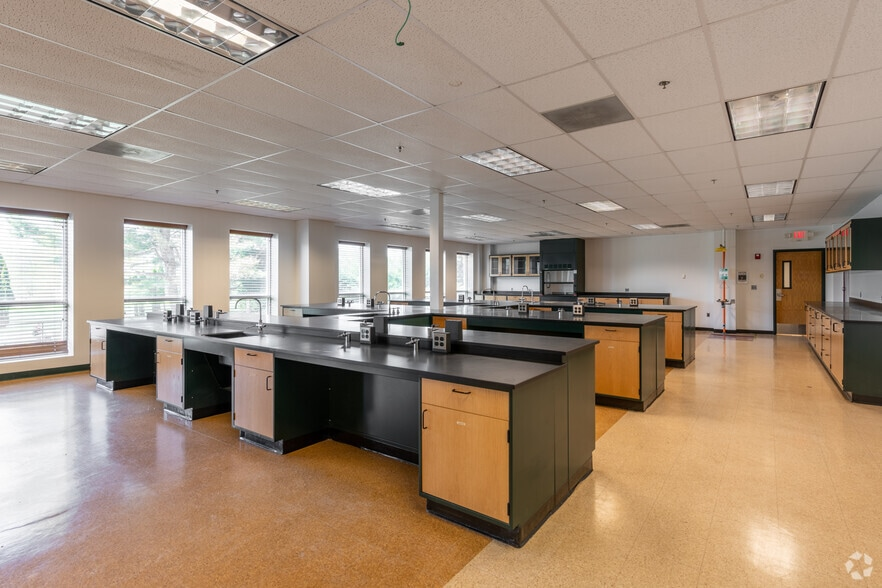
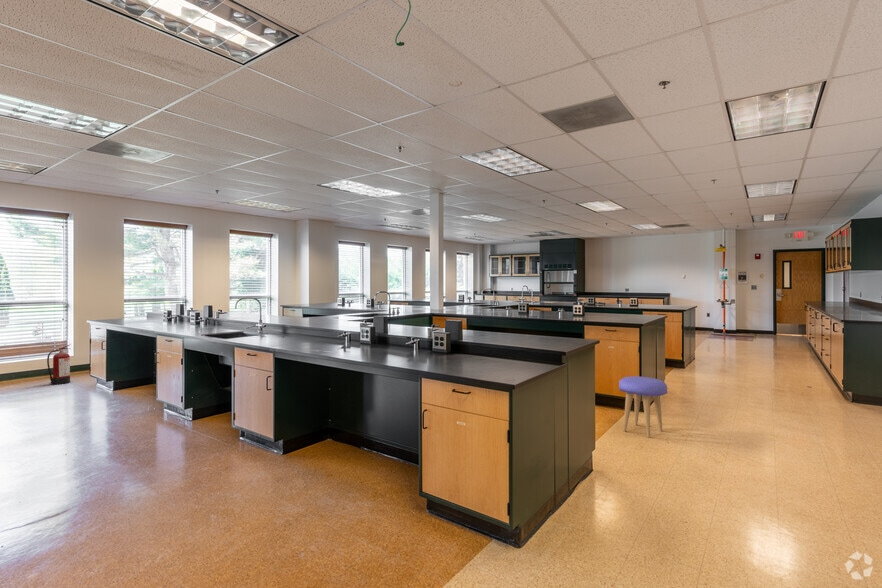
+ stool [618,375,668,438]
+ fire extinguisher [46,344,71,386]
